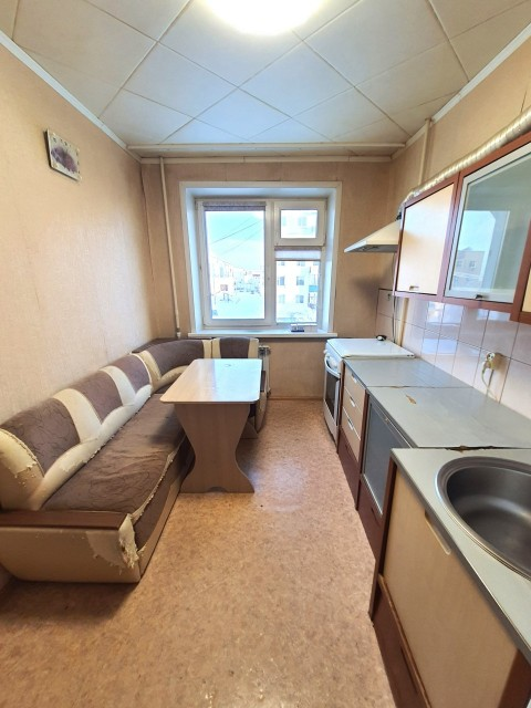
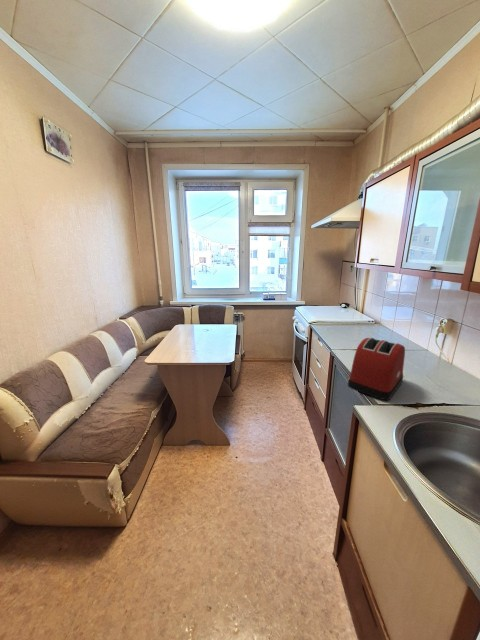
+ toaster [347,337,406,401]
